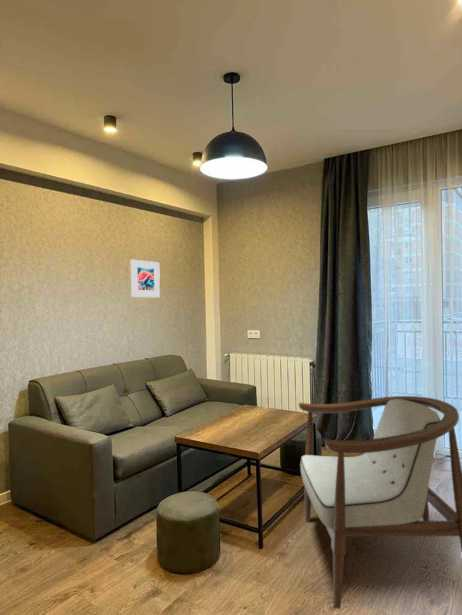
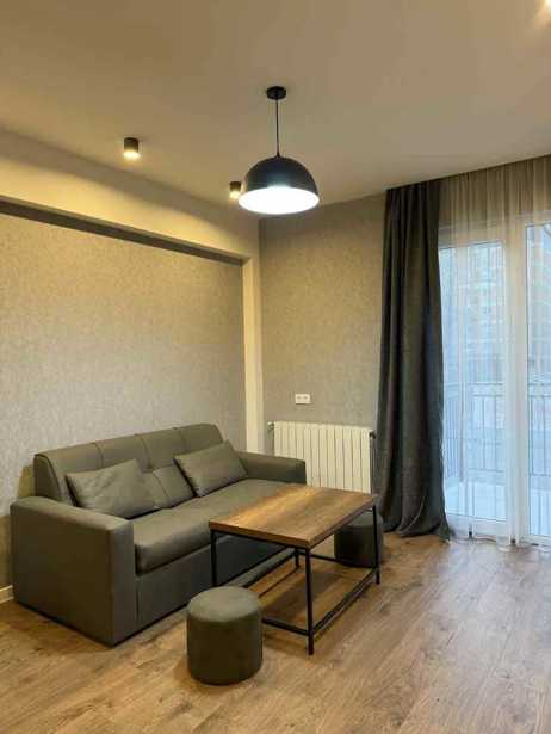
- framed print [130,259,161,298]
- armchair [298,395,462,610]
